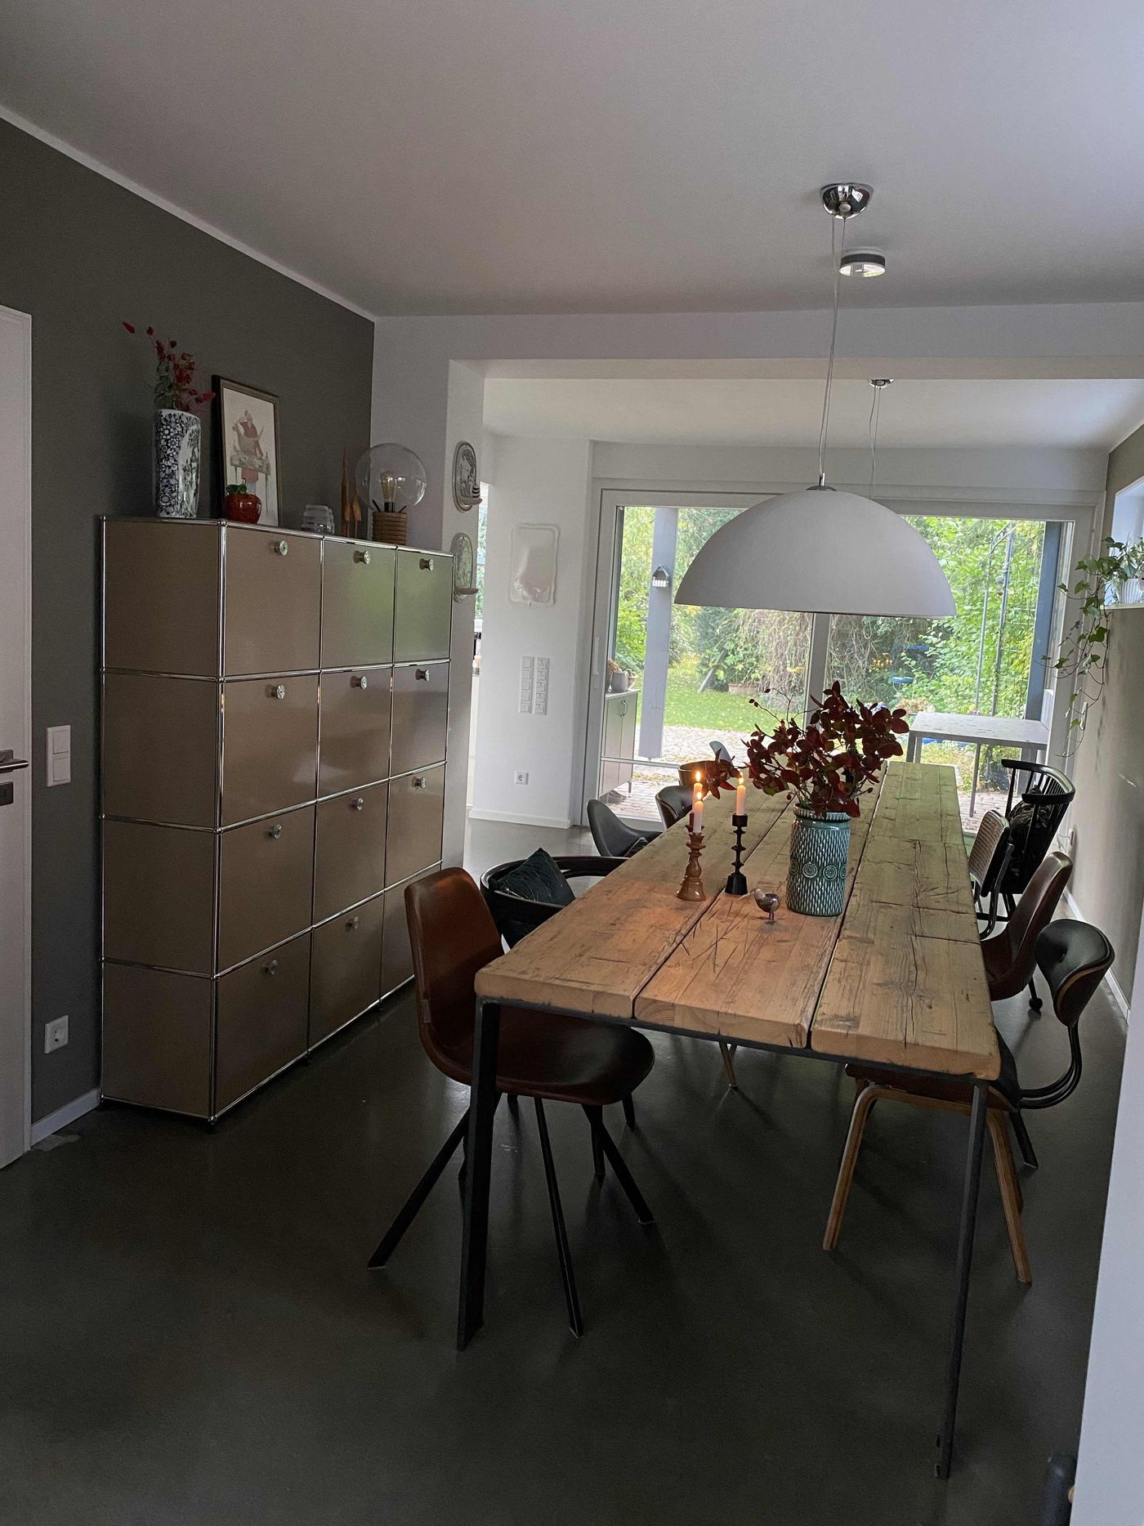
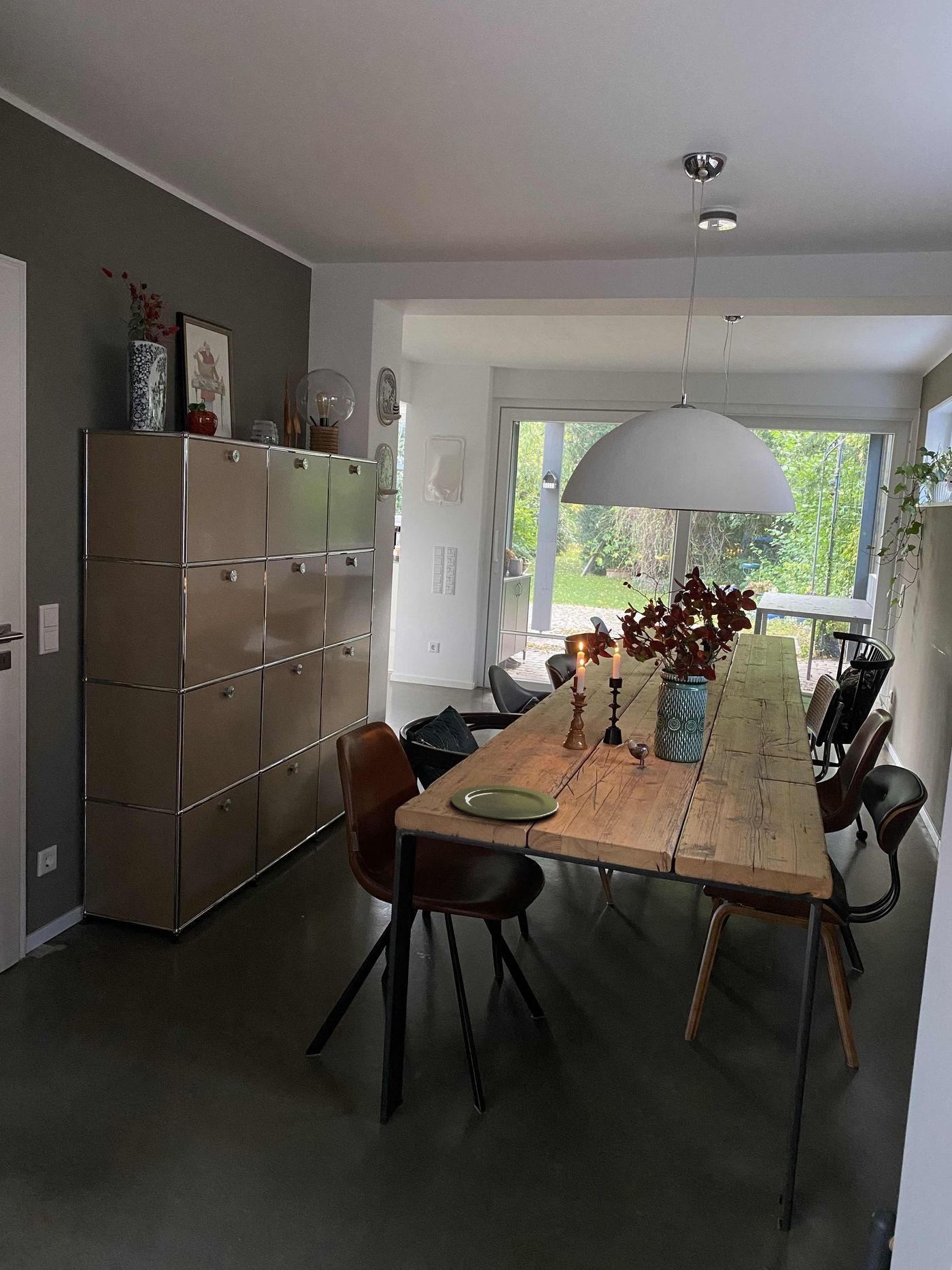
+ plate [451,784,560,820]
